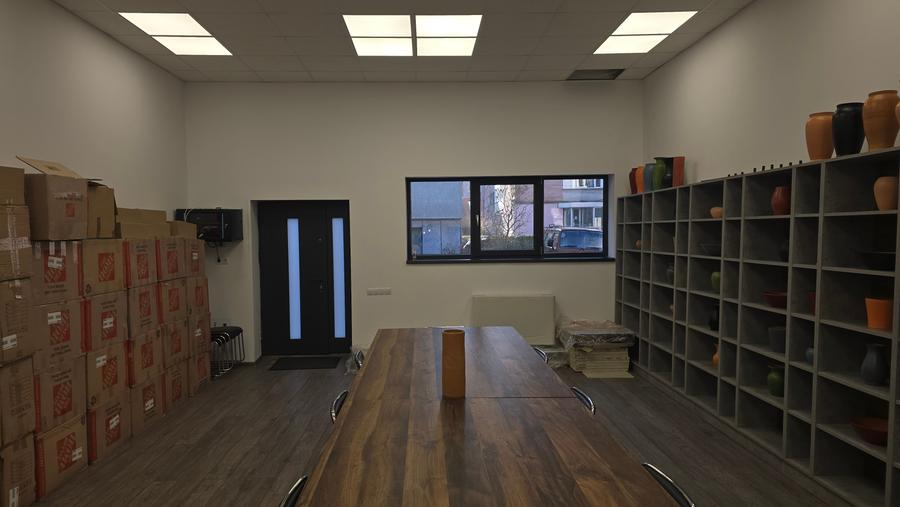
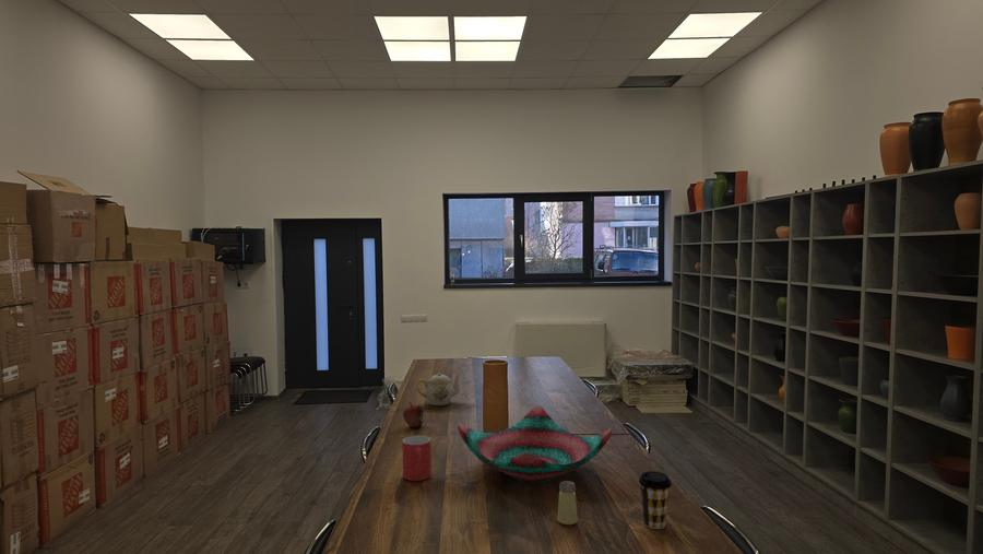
+ mug [401,435,433,482]
+ coffee cup [638,470,673,530]
+ teapot [415,372,461,406]
+ fruit [402,401,425,428]
+ saltshaker [556,480,579,526]
+ decorative bowl [457,404,613,484]
